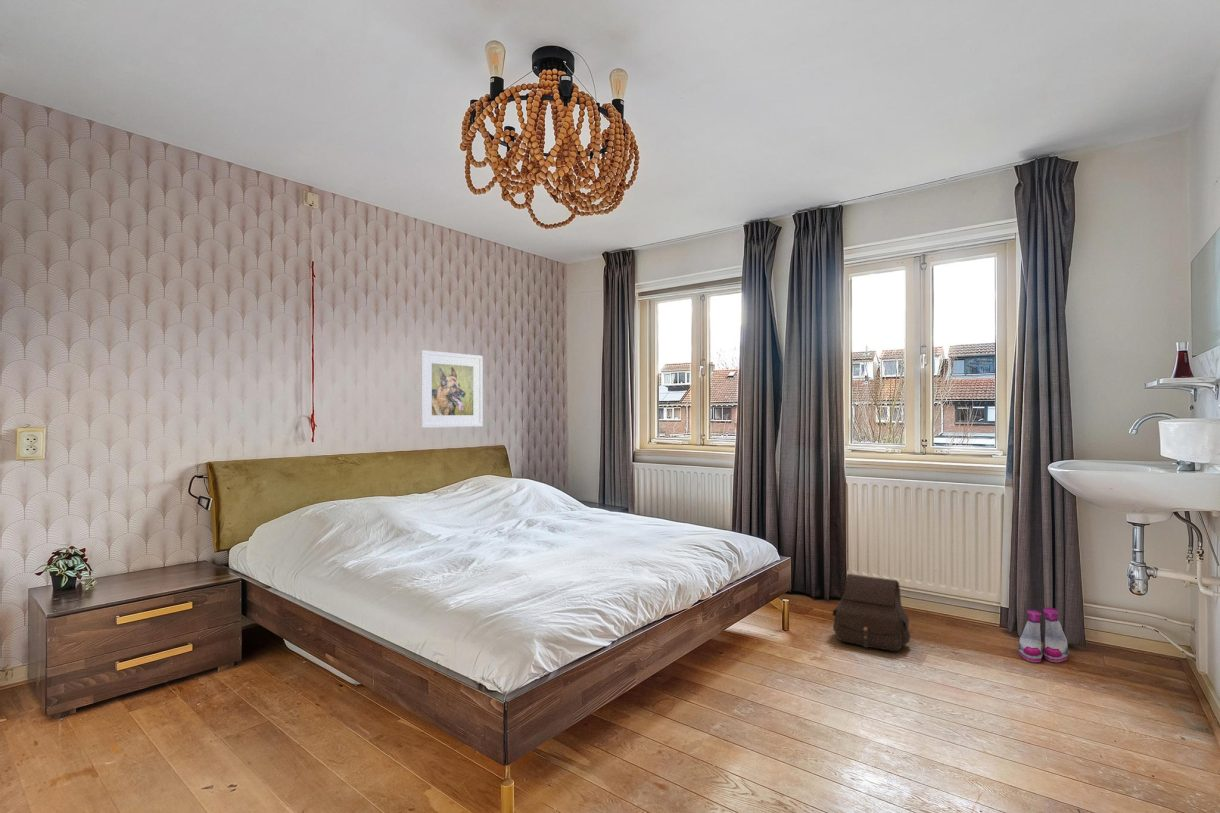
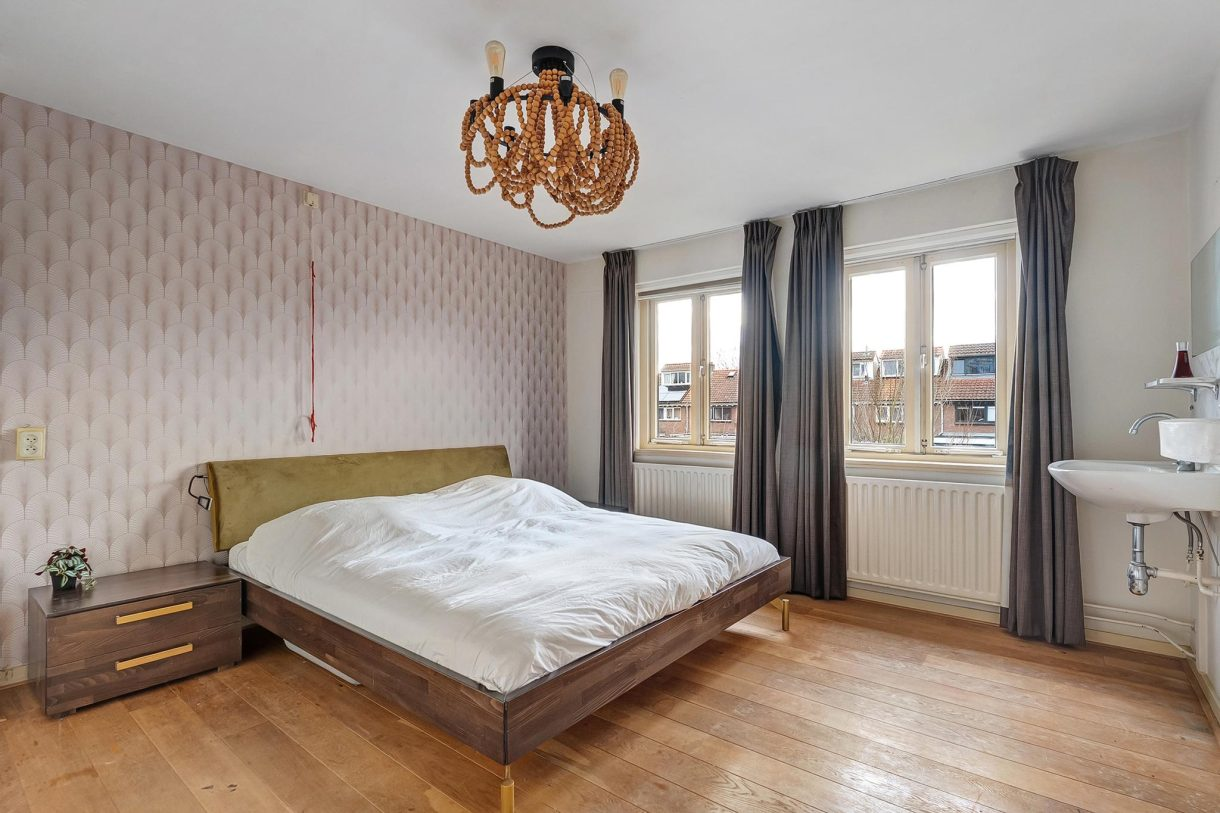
- satchel [831,573,911,652]
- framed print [419,349,484,429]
- boots [1017,606,1070,663]
